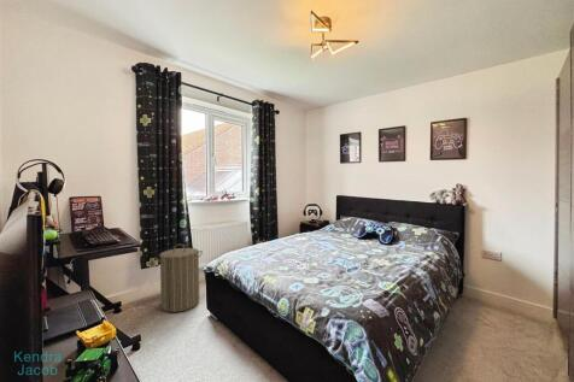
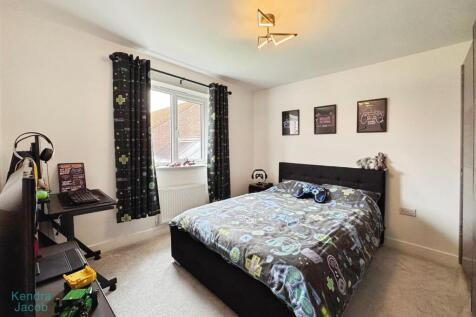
- laundry hamper [153,243,204,313]
